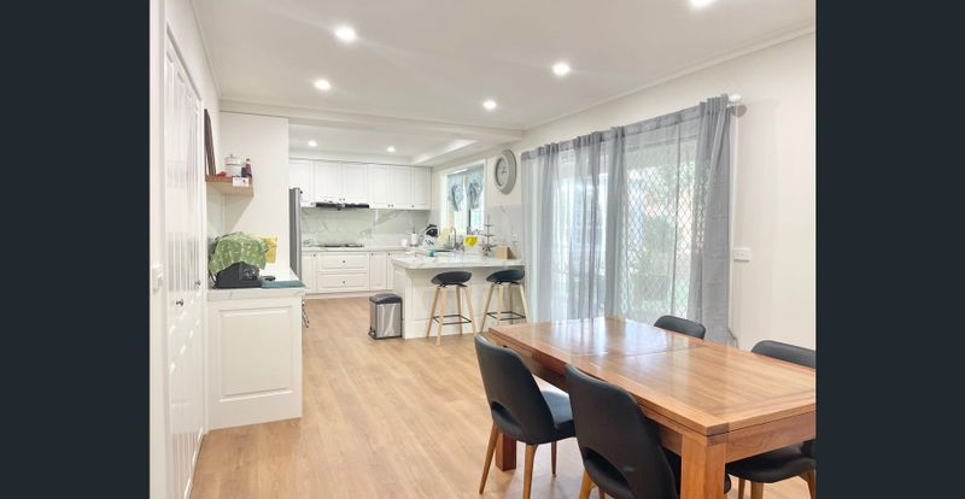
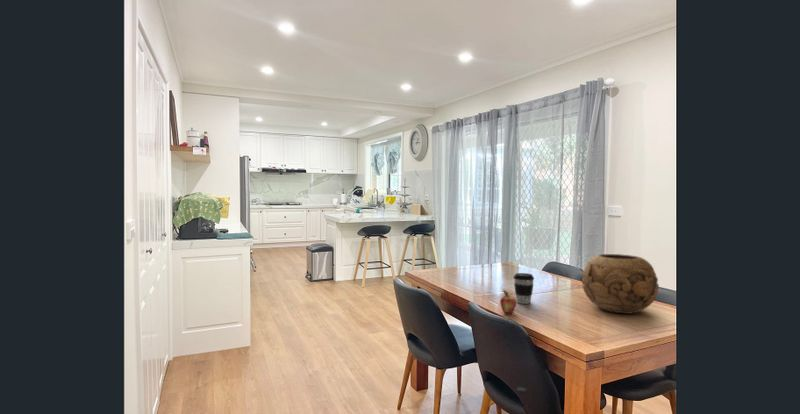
+ decorative bowl [581,253,660,314]
+ coffee cup [512,272,535,305]
+ fruit [499,289,518,315]
